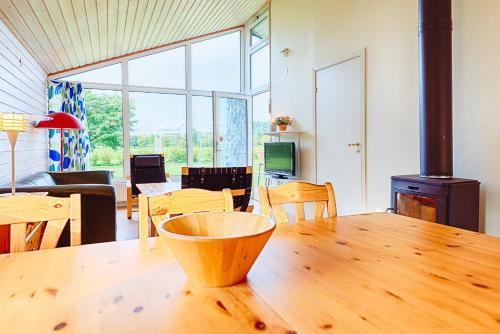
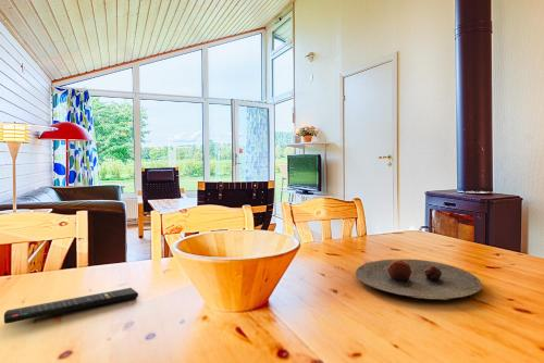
+ plate [355,258,483,301]
+ remote control [3,287,139,325]
